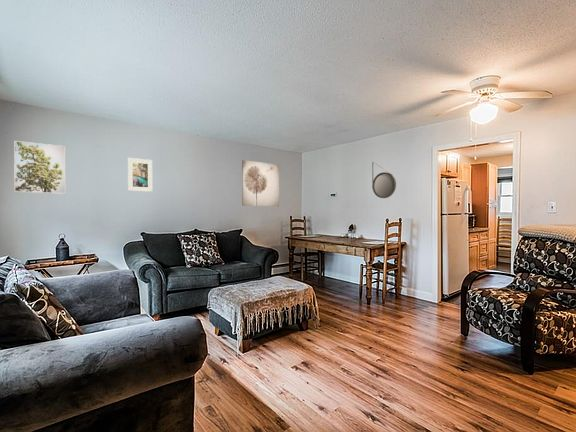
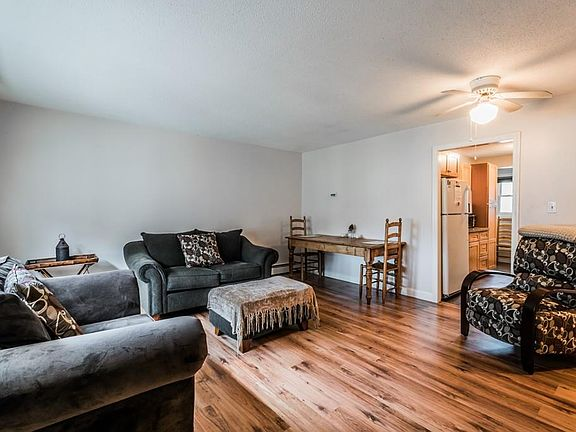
- wall art [241,159,280,207]
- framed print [127,157,153,193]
- home mirror [371,161,397,199]
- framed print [13,140,66,194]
